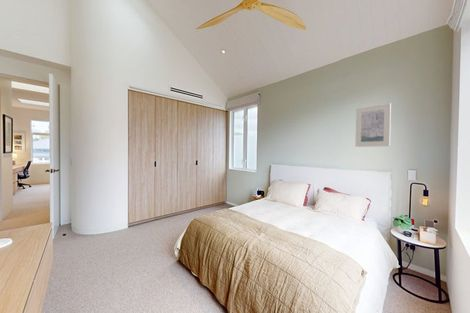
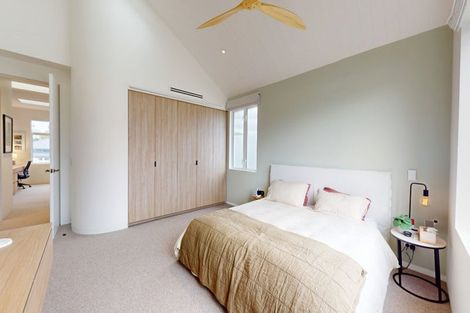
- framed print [354,102,392,148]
